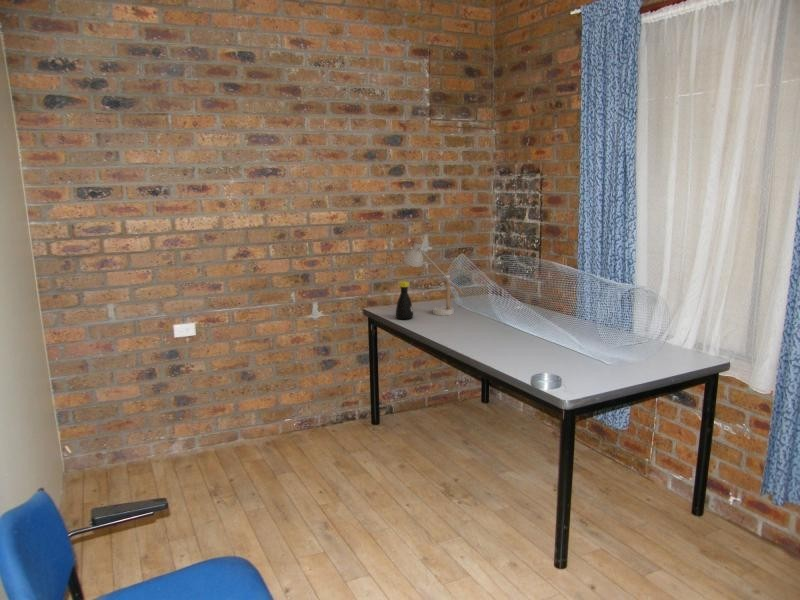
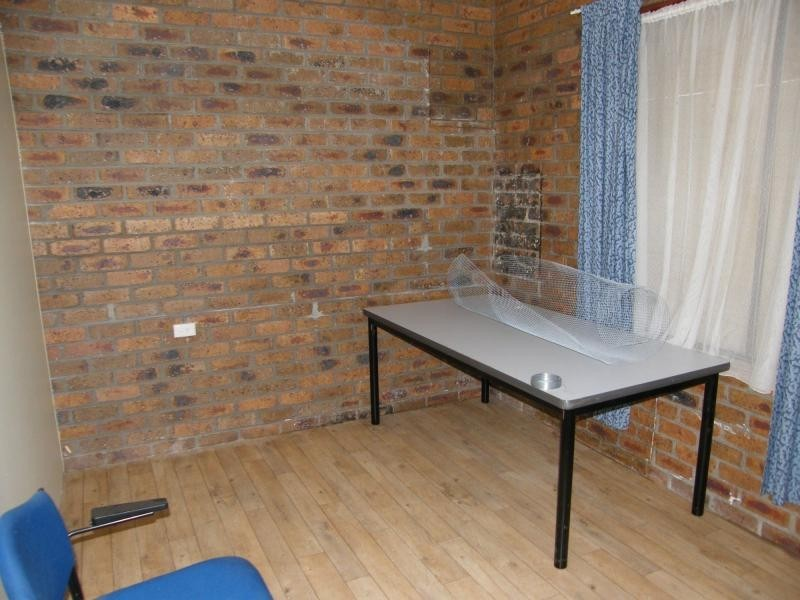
- desk lamp [403,237,465,316]
- bottle [395,280,414,320]
